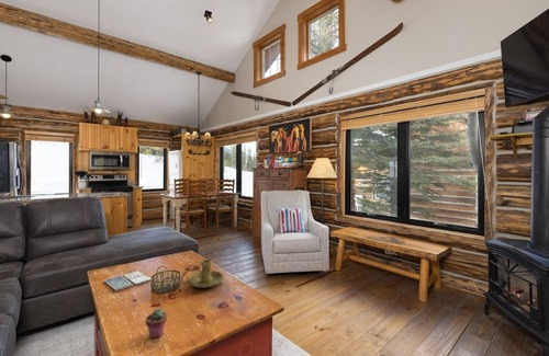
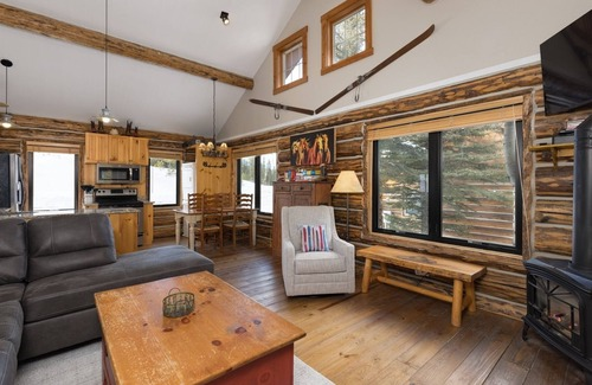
- potted succulent [145,308,168,340]
- candle holder [180,259,225,288]
- drink coaster [103,271,153,292]
